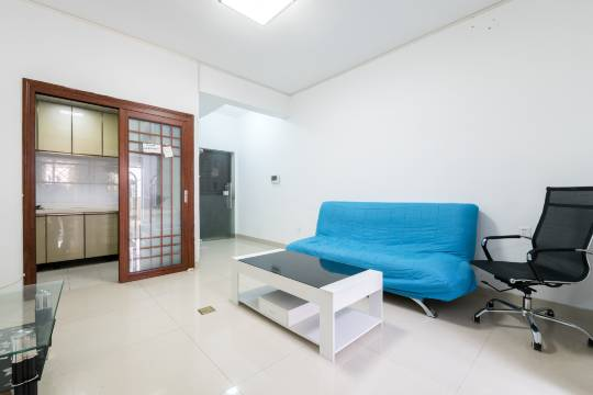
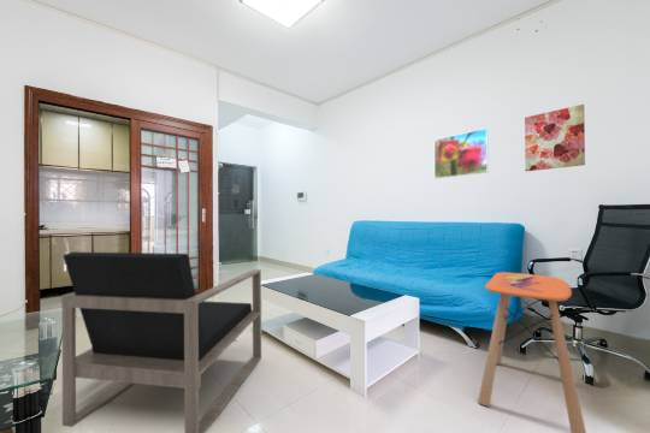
+ armchair [61,251,262,433]
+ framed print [433,127,490,180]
+ wall art [524,103,586,172]
+ side table [477,271,587,433]
